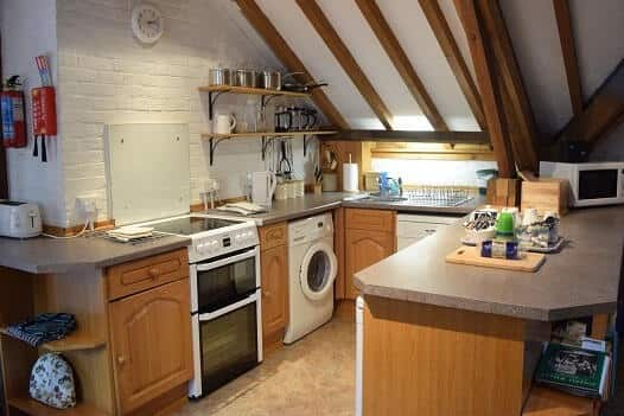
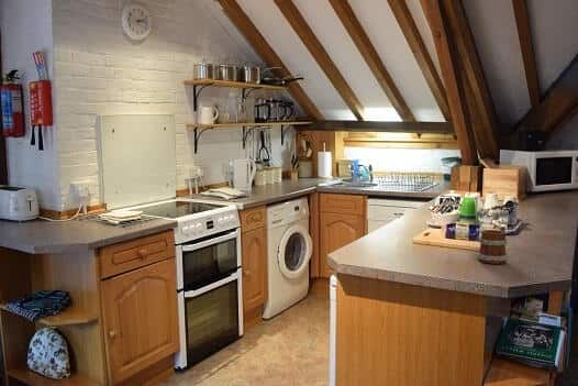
+ mug [476,225,510,265]
